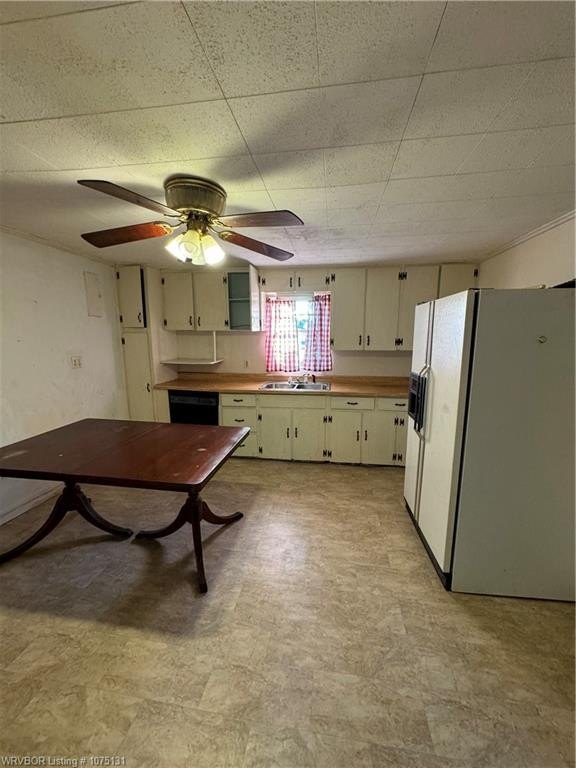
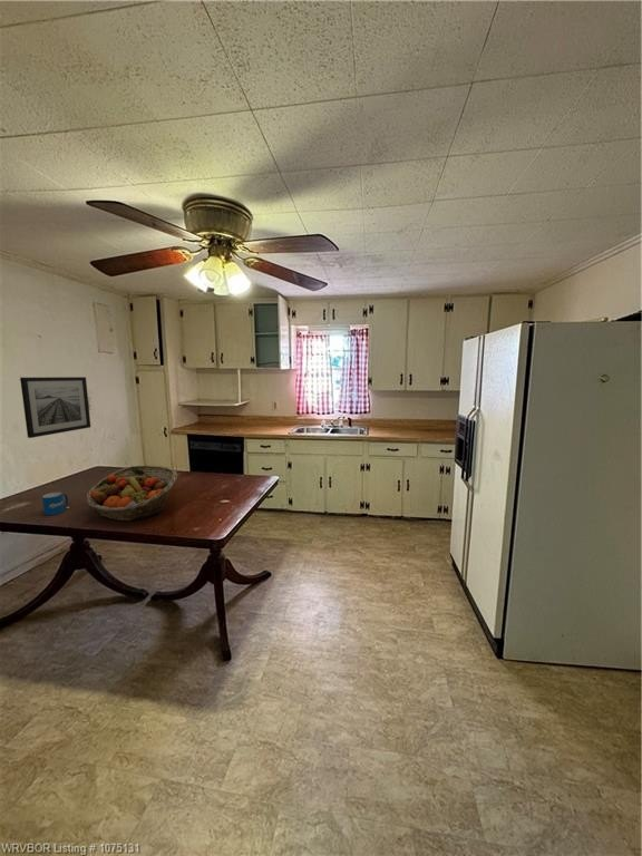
+ wall art [19,376,91,439]
+ fruit basket [86,465,178,522]
+ mug [41,492,69,516]
